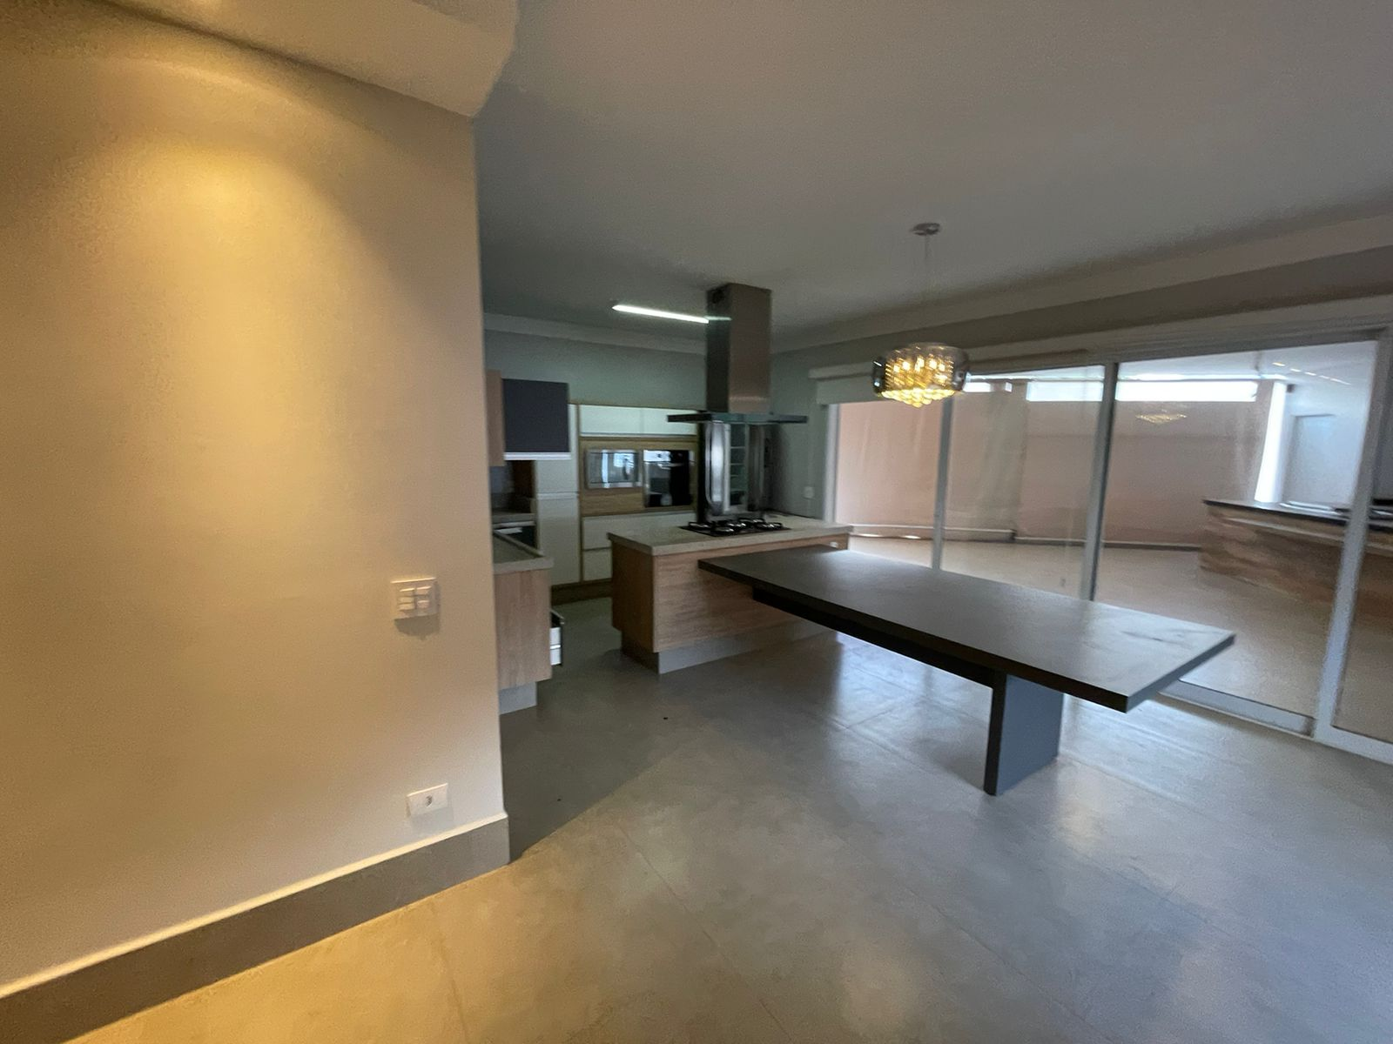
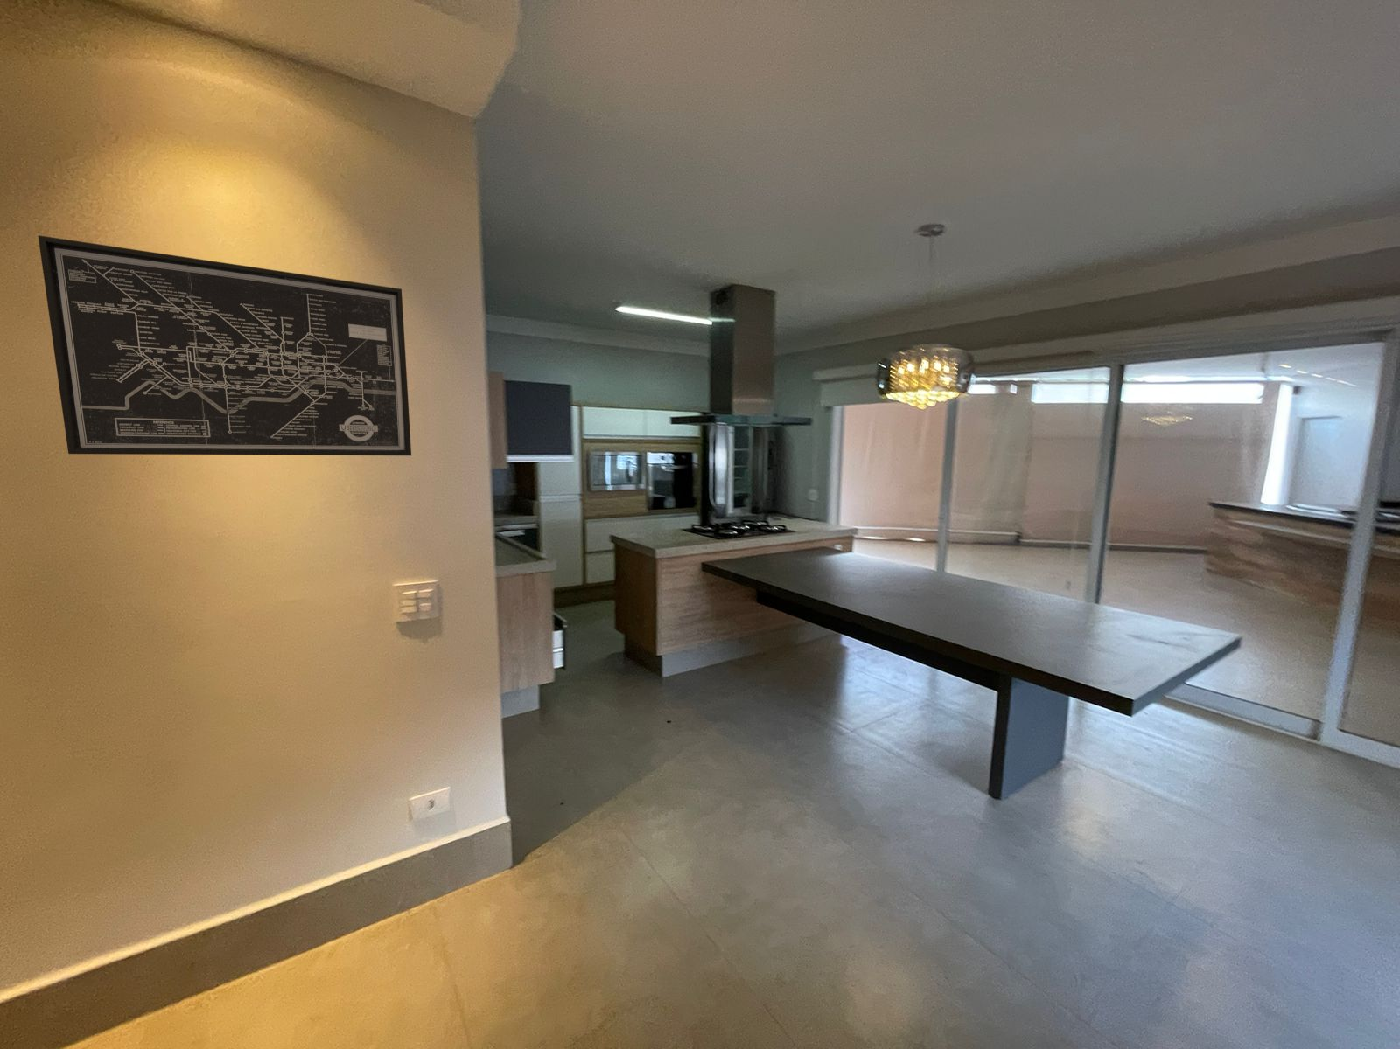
+ wall art [37,235,412,456]
